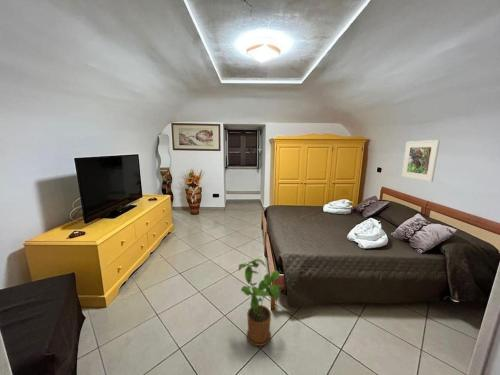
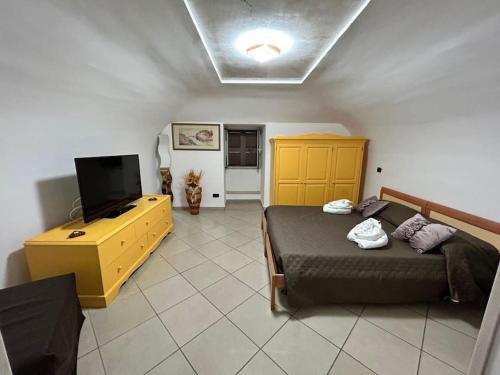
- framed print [401,139,441,183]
- house plant [238,258,281,347]
